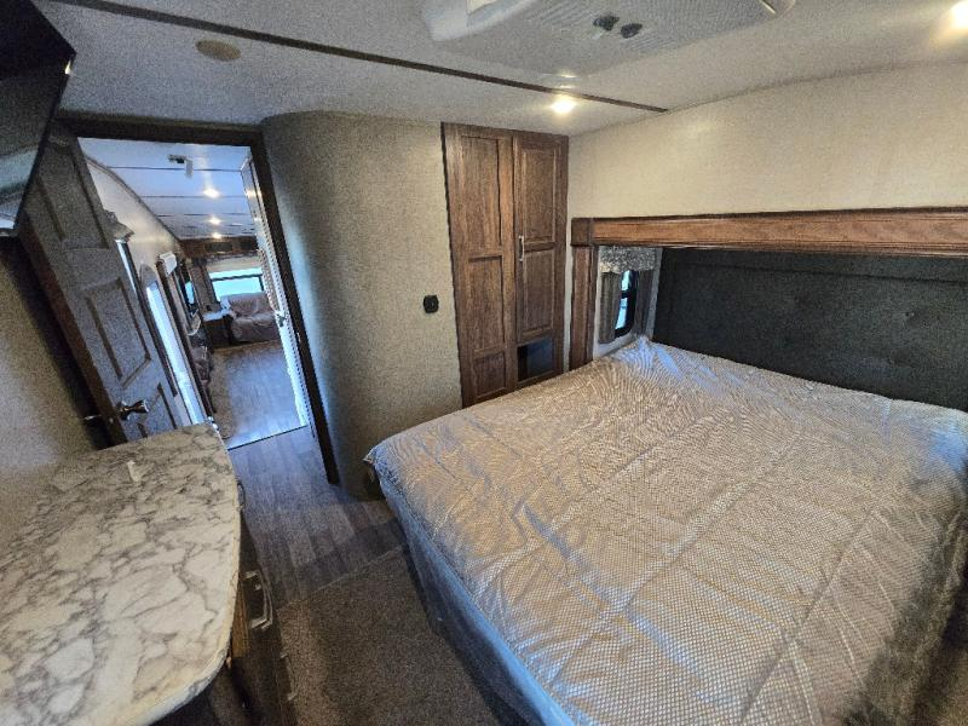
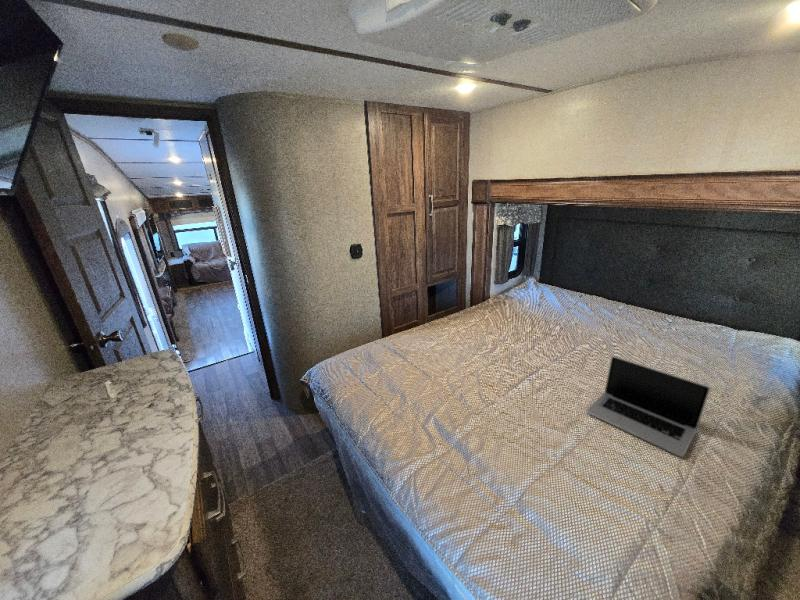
+ laptop [585,355,712,458]
